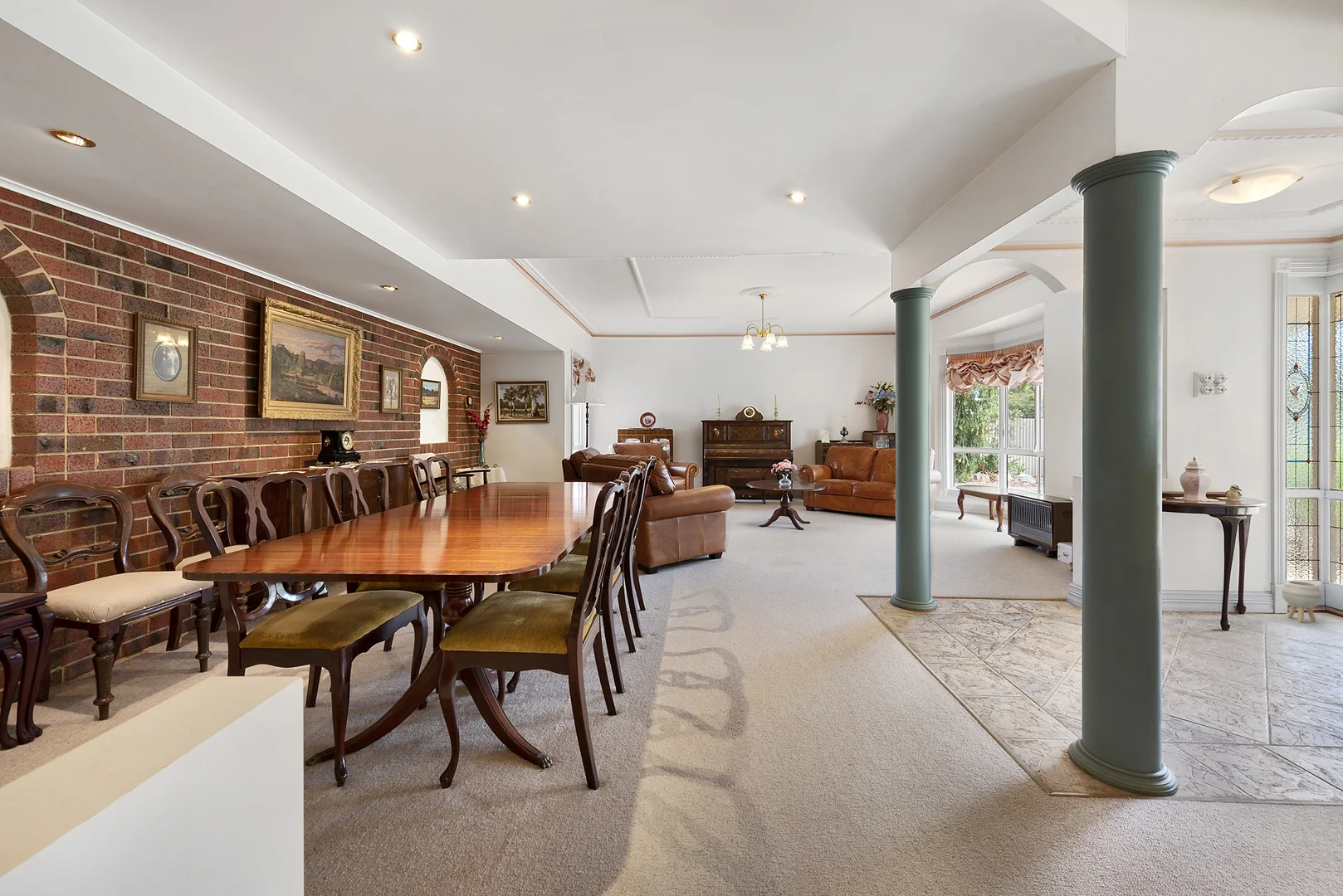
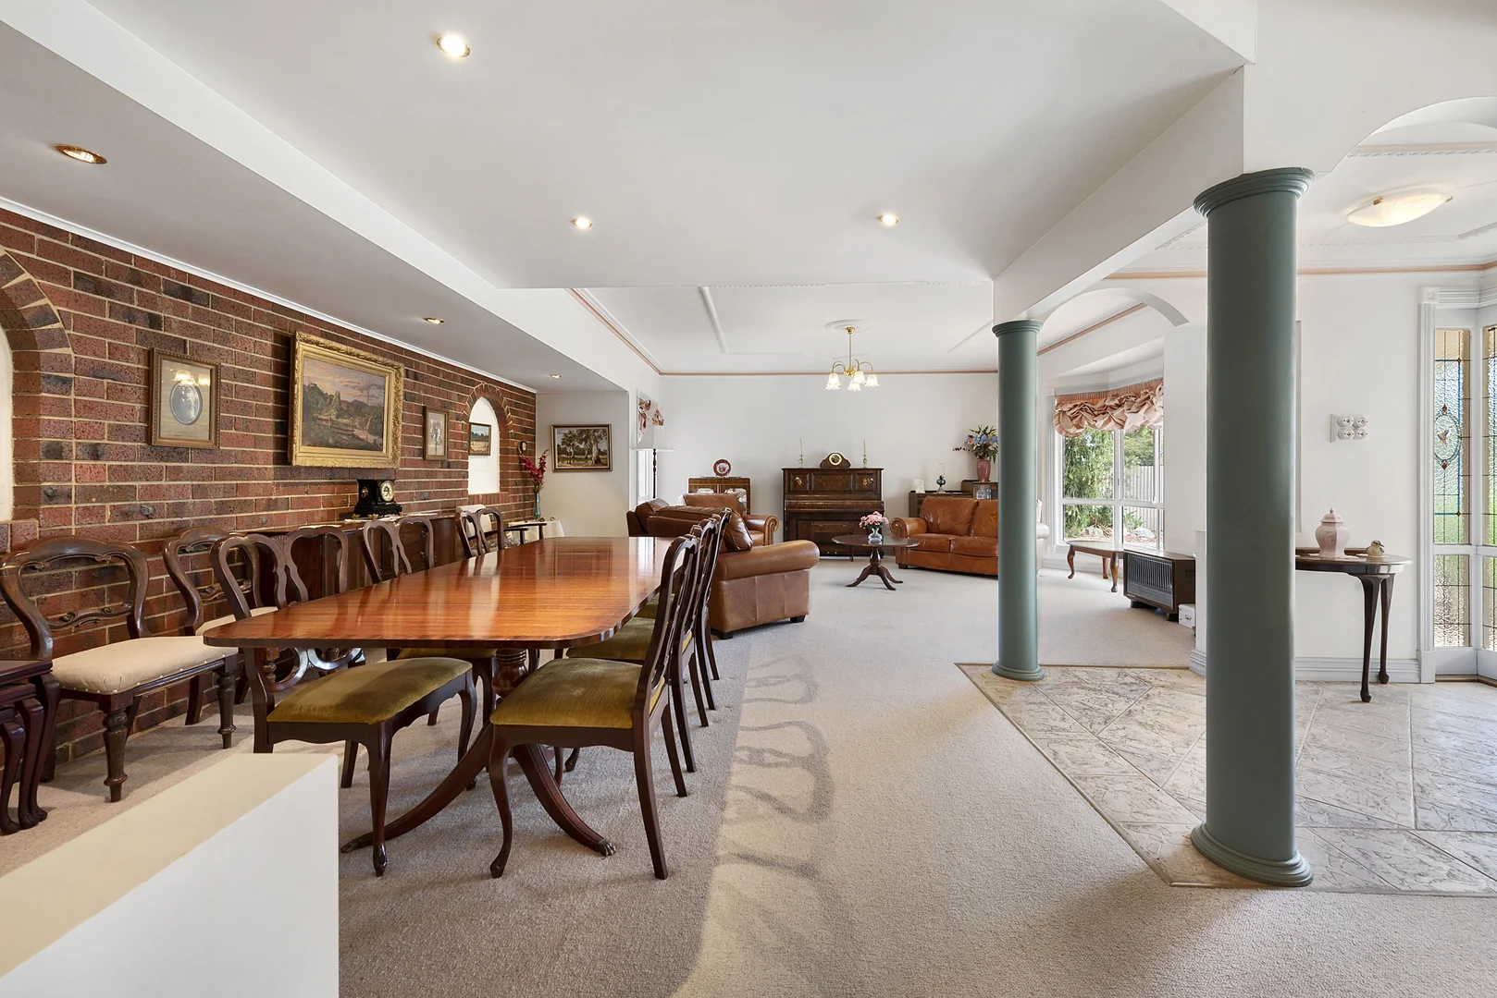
- planter [1282,580,1322,623]
